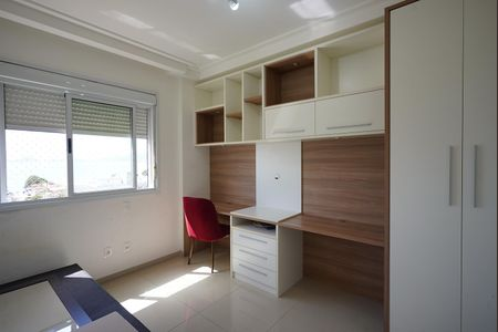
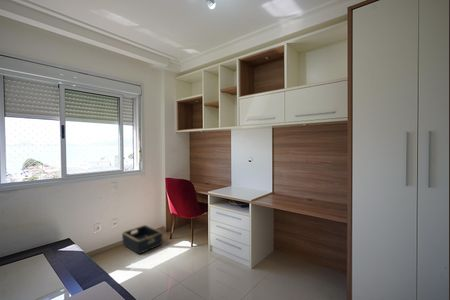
+ basket [121,224,163,255]
